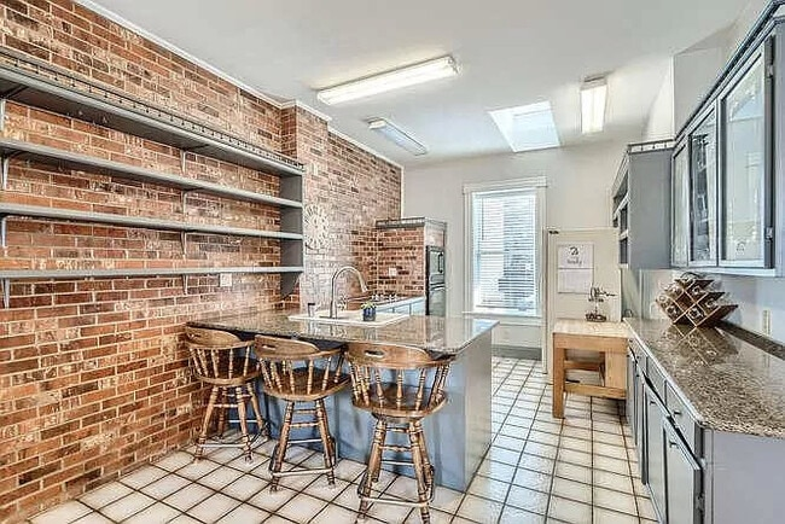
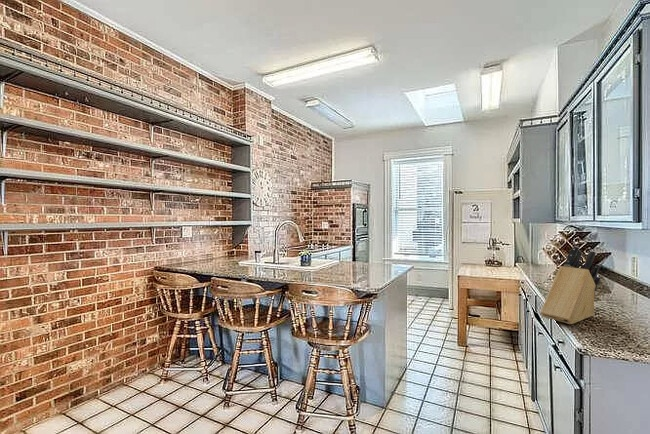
+ knife block [539,245,602,325]
